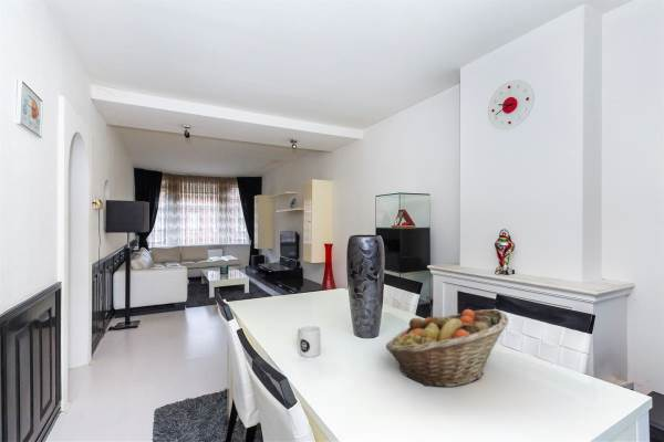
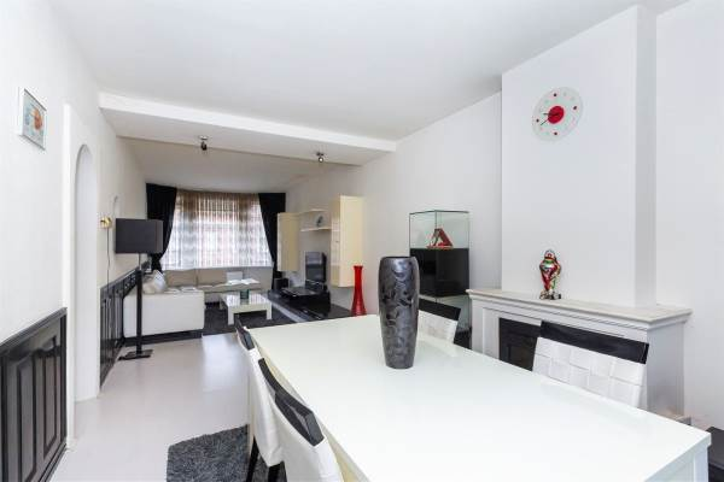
- fruit basket [385,308,510,388]
- mug [295,325,321,358]
